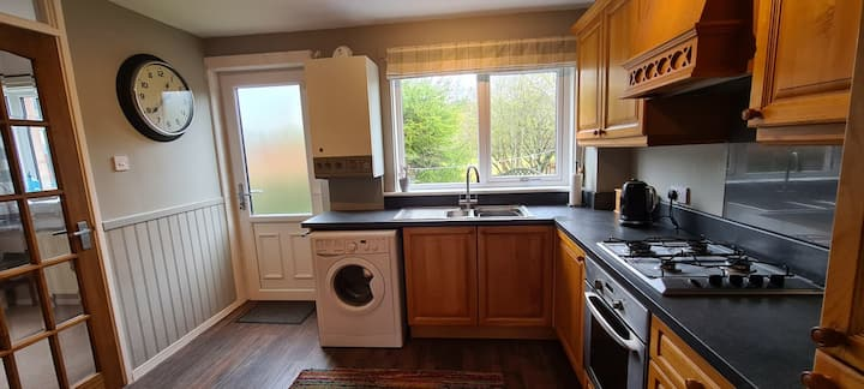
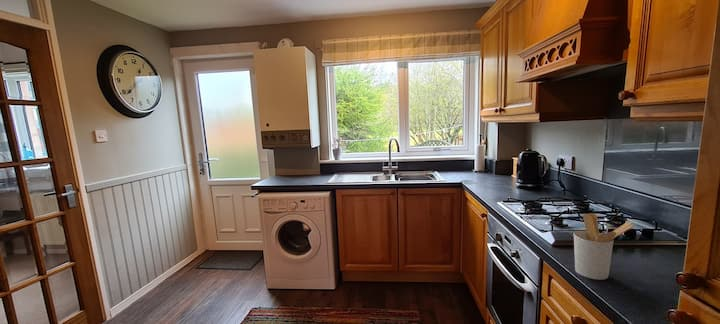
+ utensil holder [573,212,635,281]
